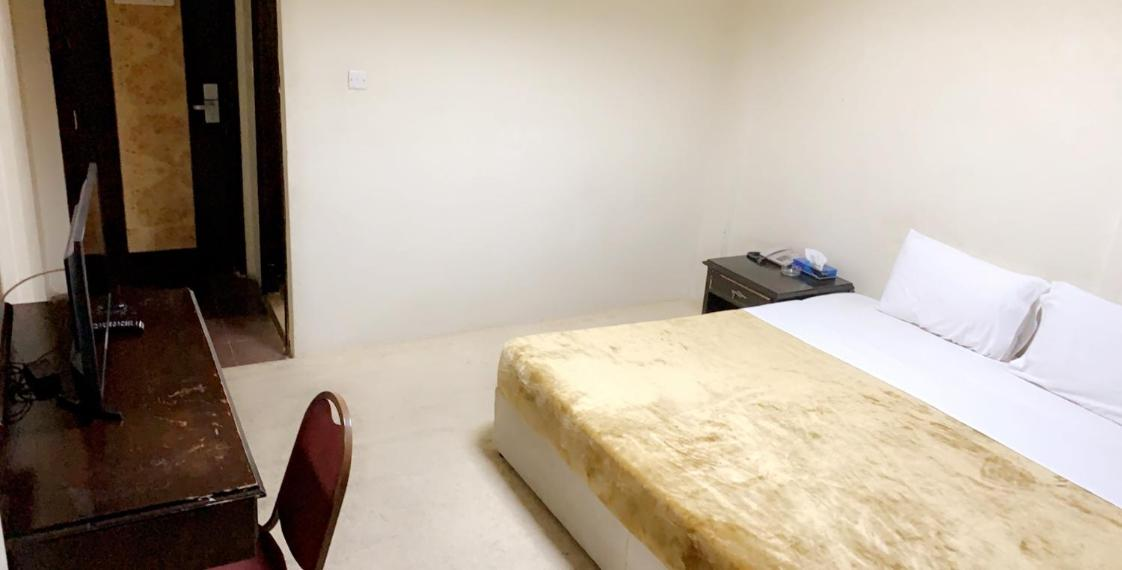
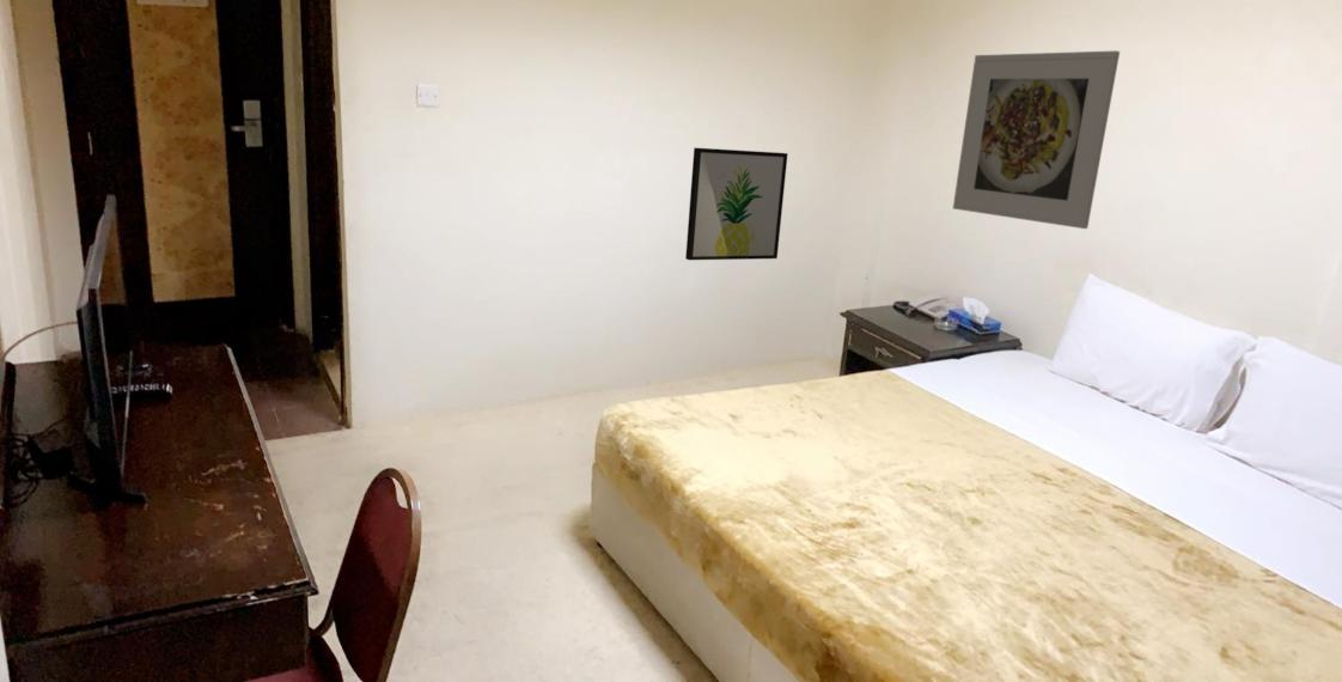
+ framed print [952,49,1121,230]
+ wall art [684,146,788,261]
